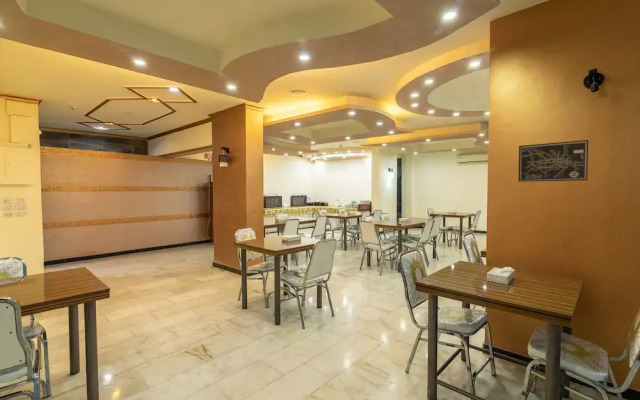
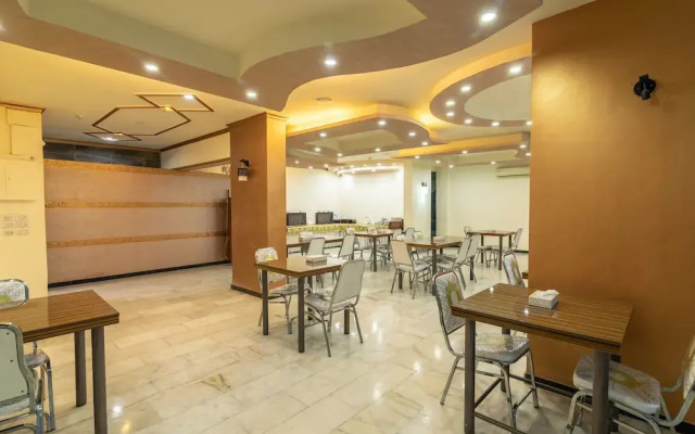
- wall art [517,139,589,183]
